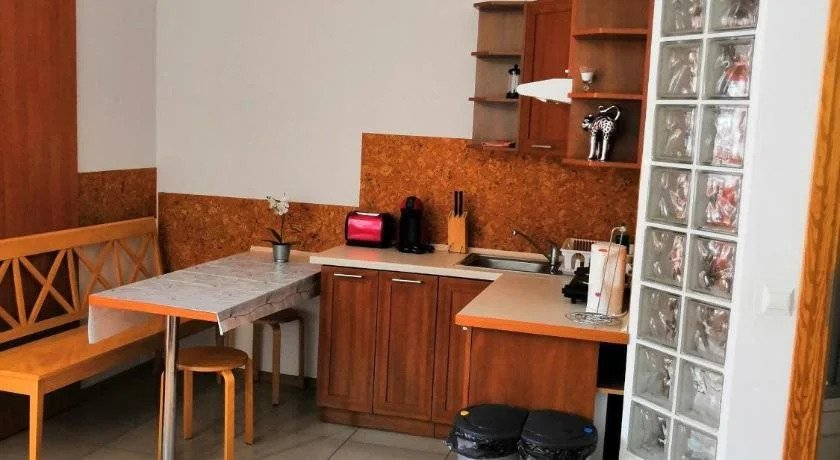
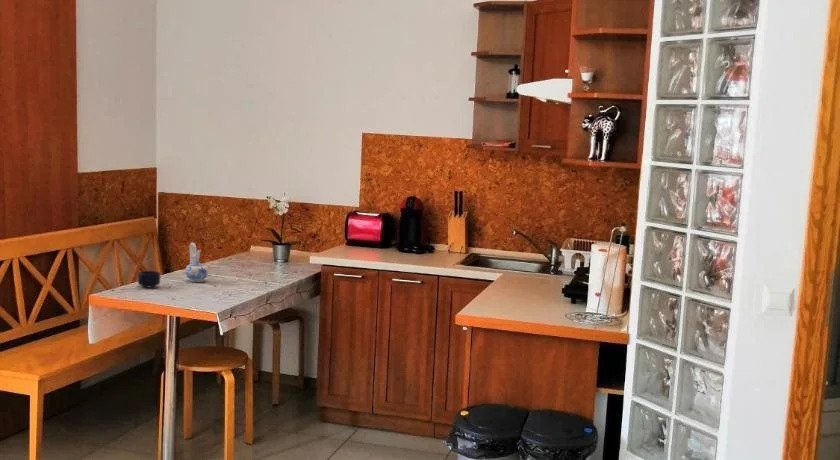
+ ceramic pitcher [184,242,209,283]
+ mug [137,270,161,288]
